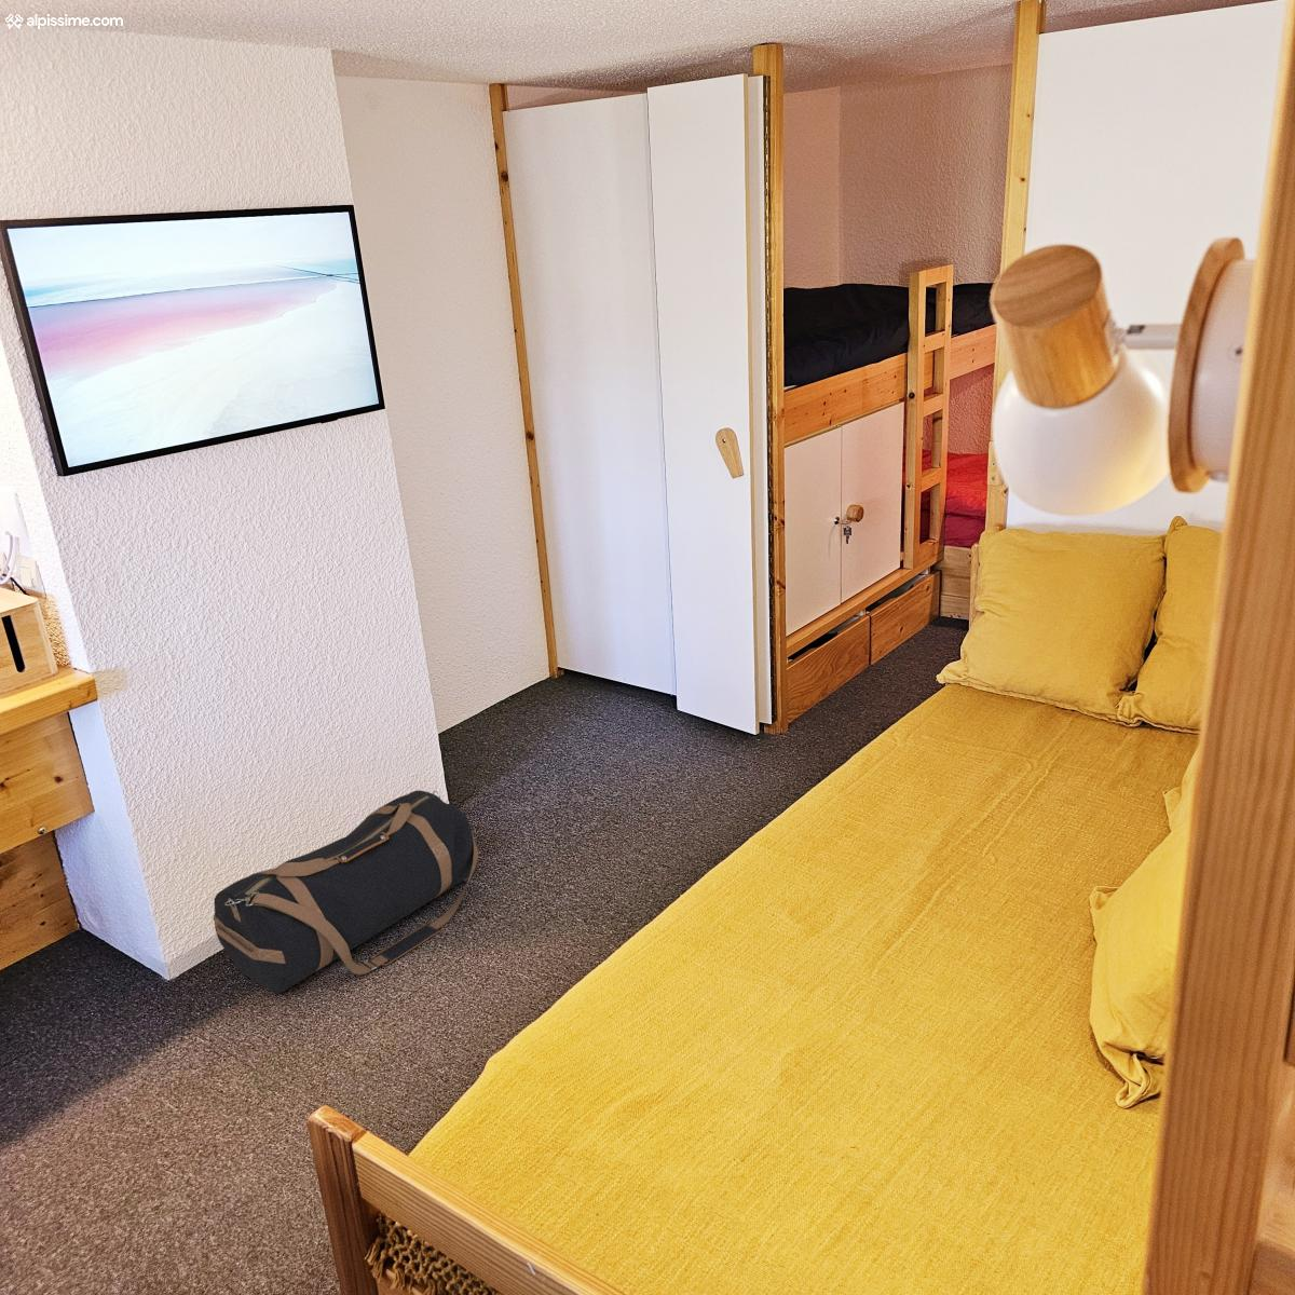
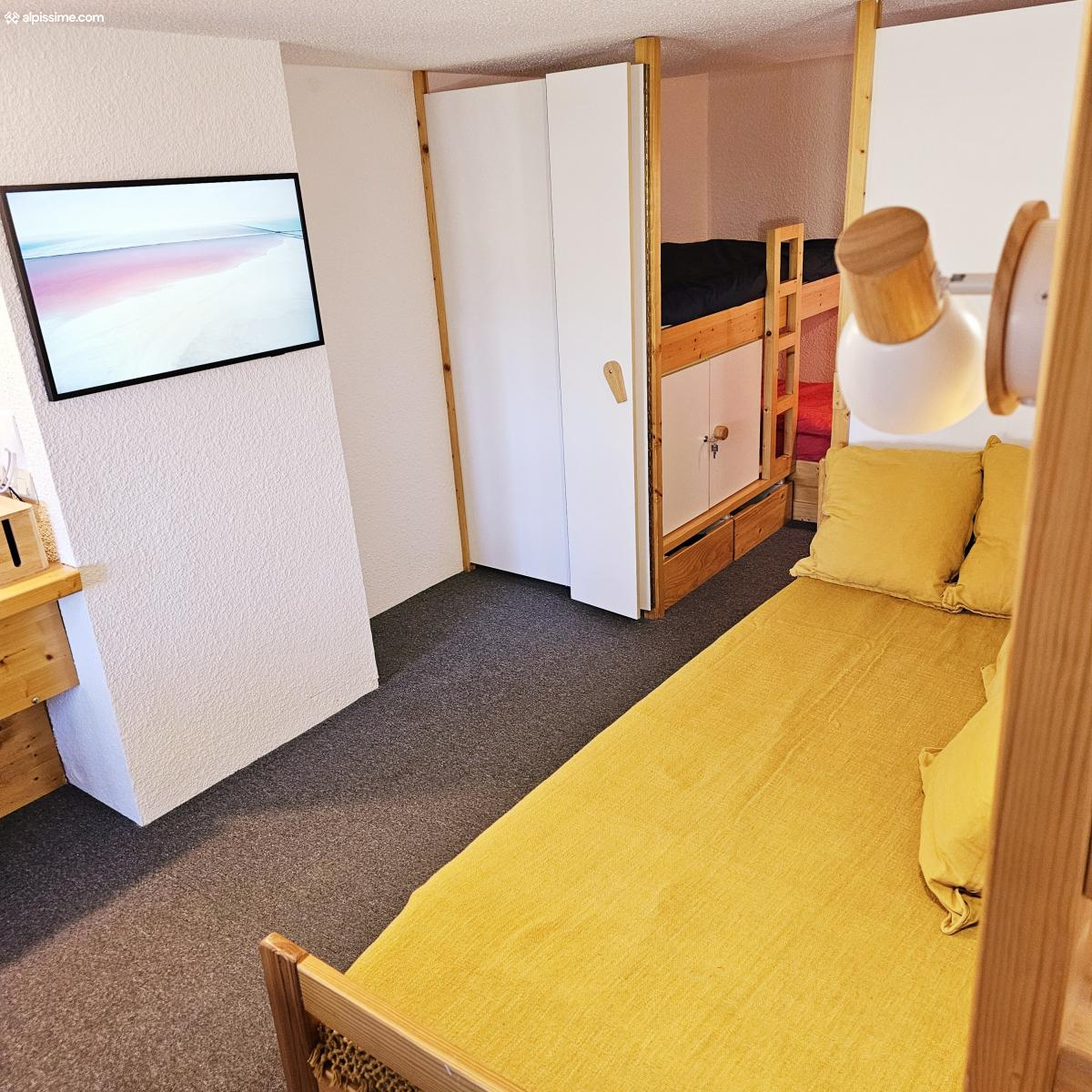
- duffel bag [212,789,479,995]
